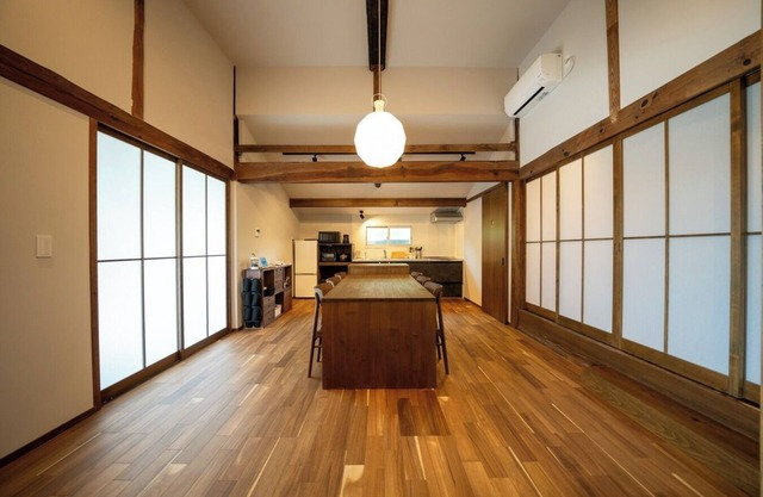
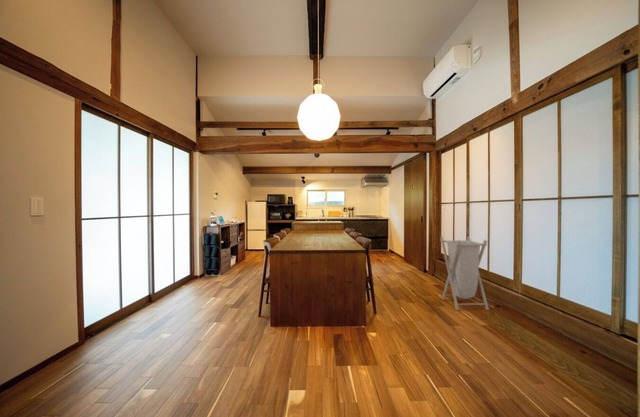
+ laundry hamper [439,235,490,311]
